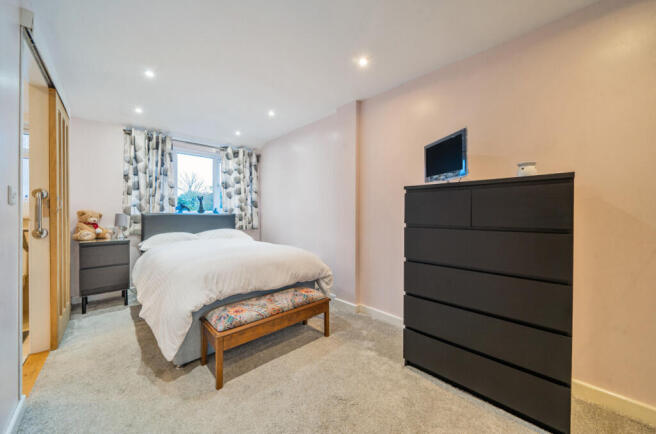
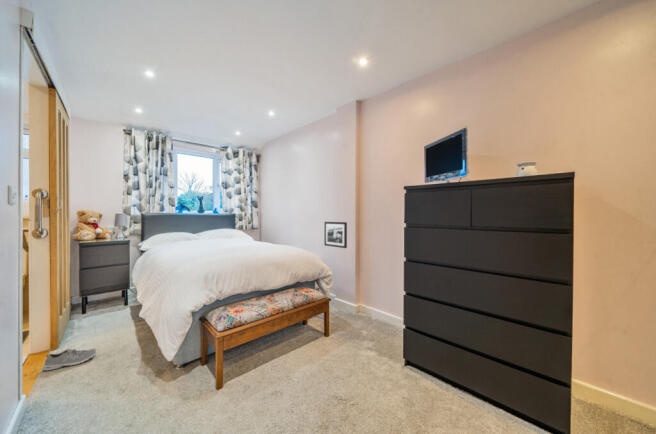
+ picture frame [323,221,348,249]
+ sneaker [42,347,98,372]
